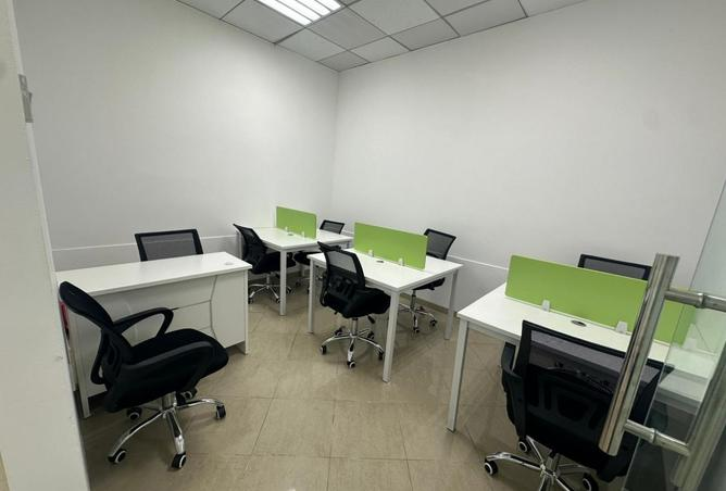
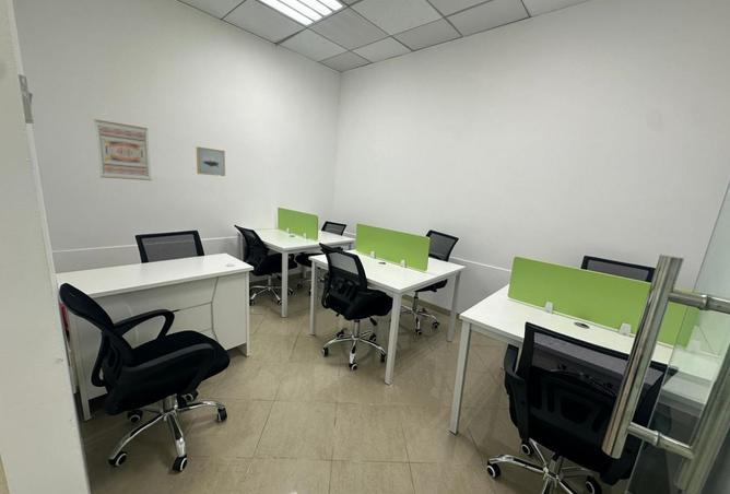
+ wall art [94,118,152,181]
+ wall art [196,145,226,177]
